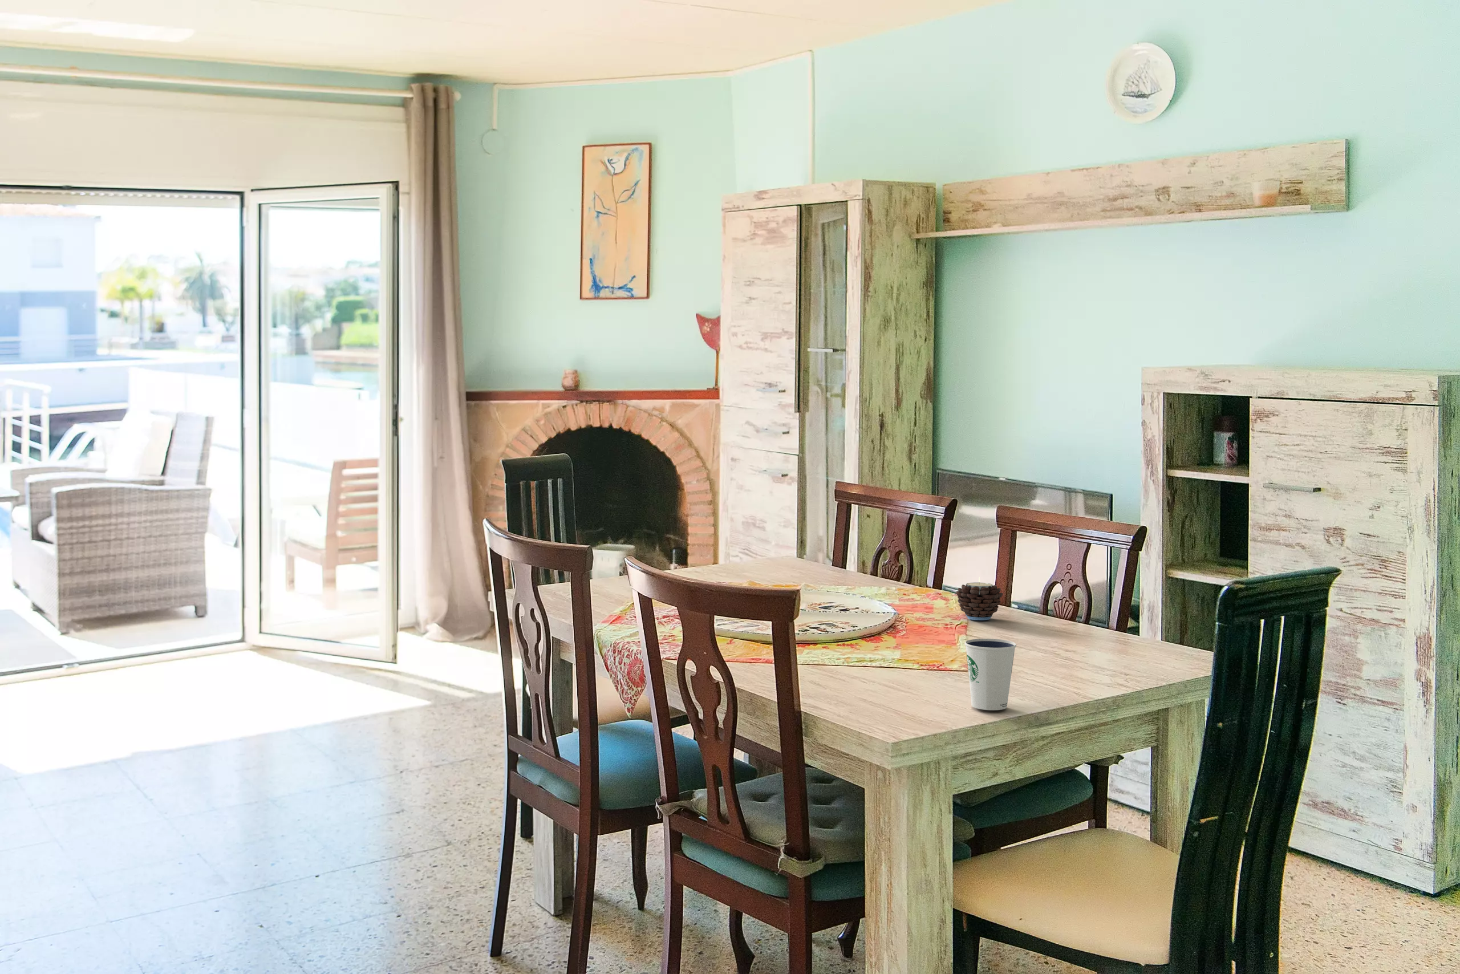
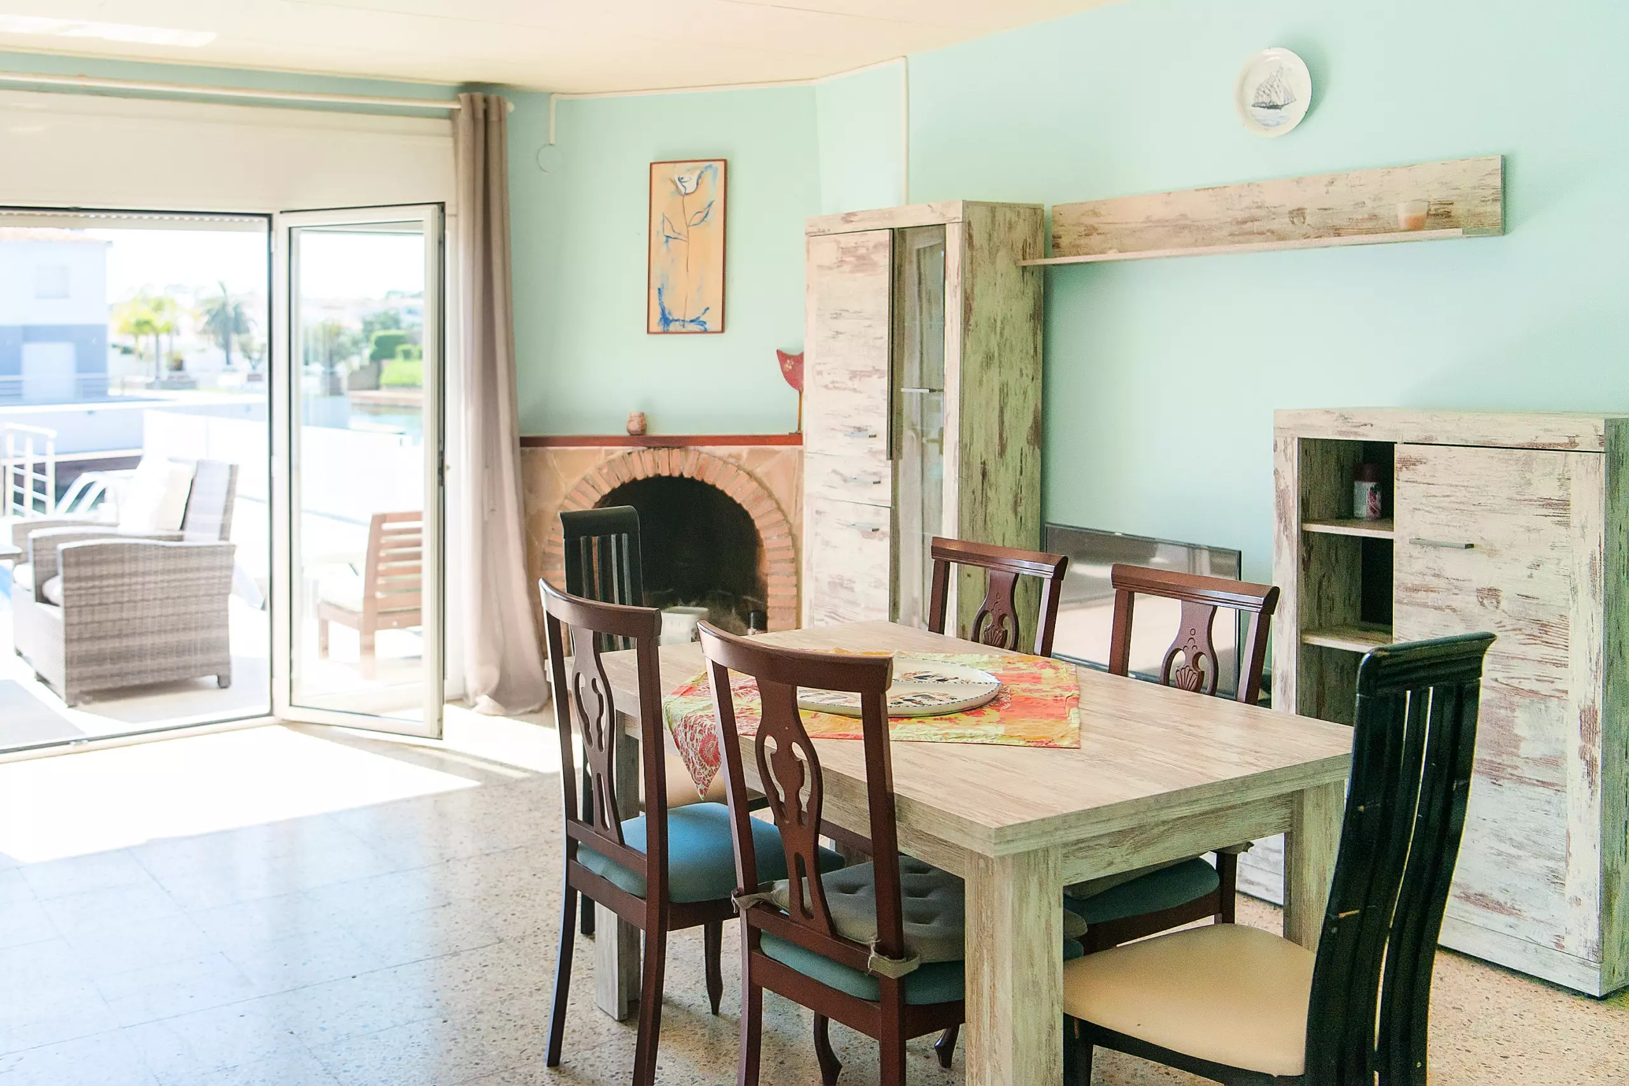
- candle [956,576,1003,621]
- dixie cup [964,638,1016,711]
